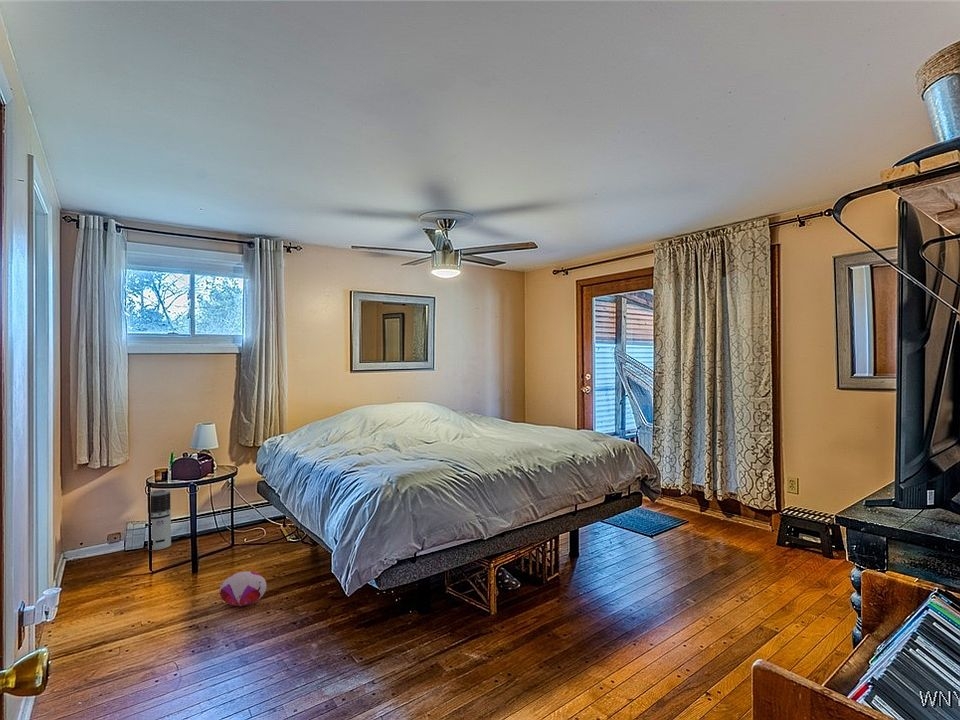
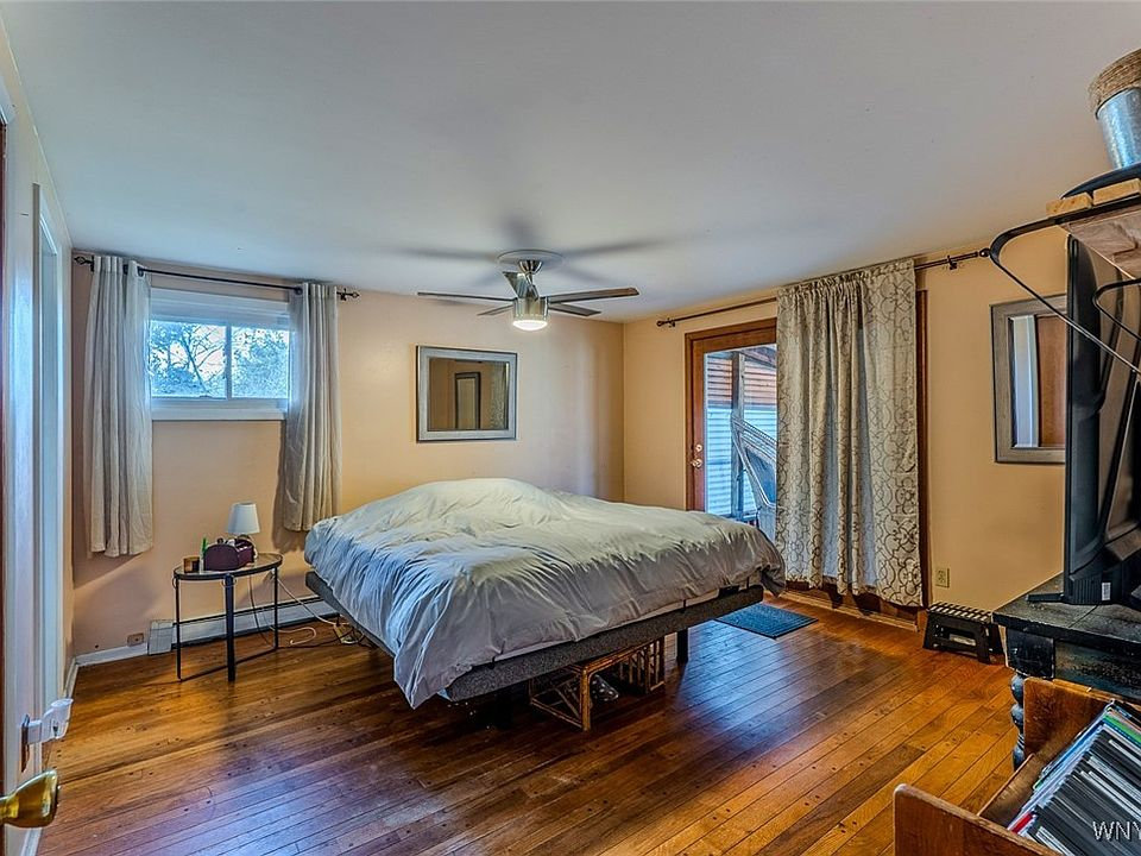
- plush toy [219,570,267,607]
- air purifier [146,488,172,551]
